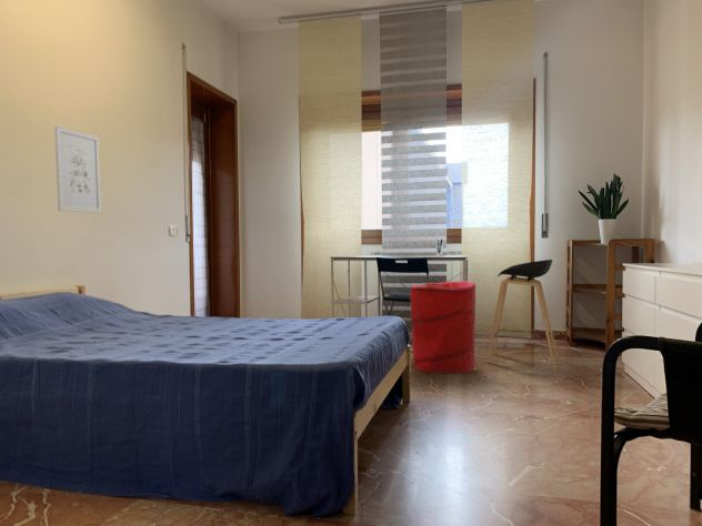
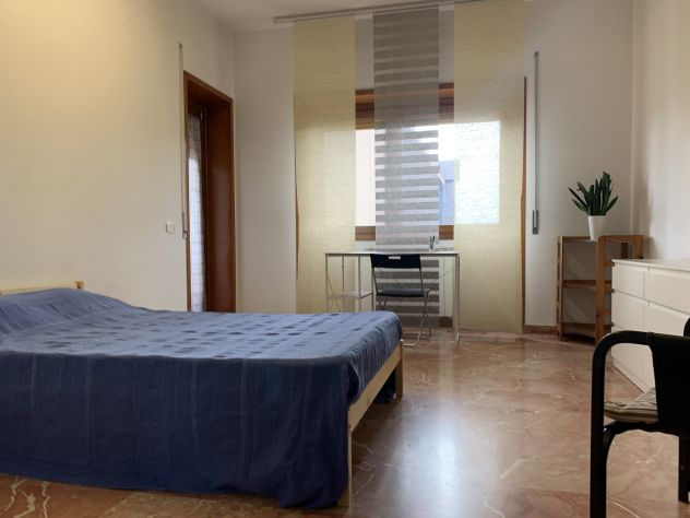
- laundry hamper [409,280,478,375]
- stool [485,259,559,370]
- wall art [53,125,102,214]
